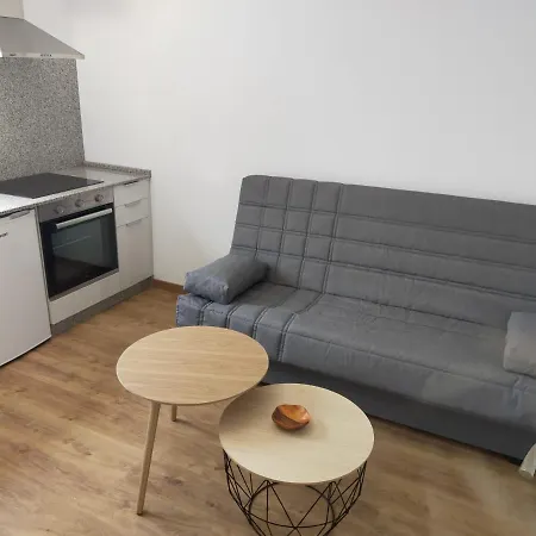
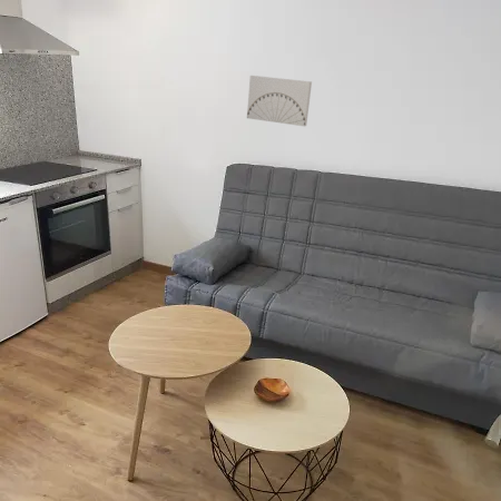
+ wall art [246,75,313,127]
